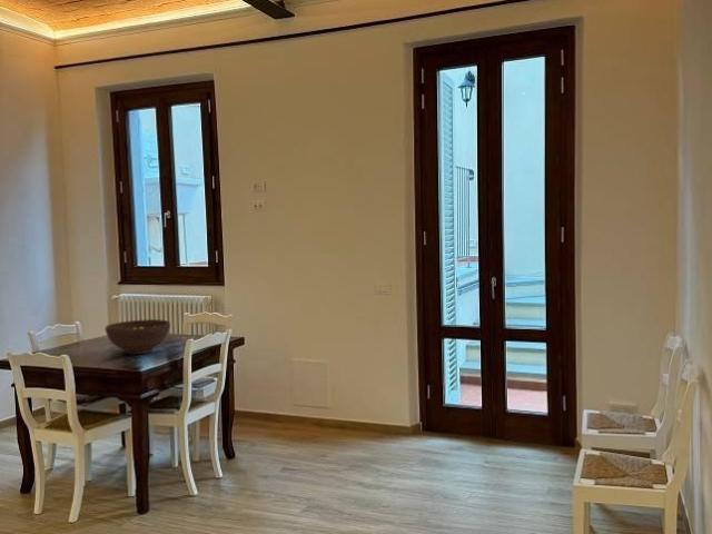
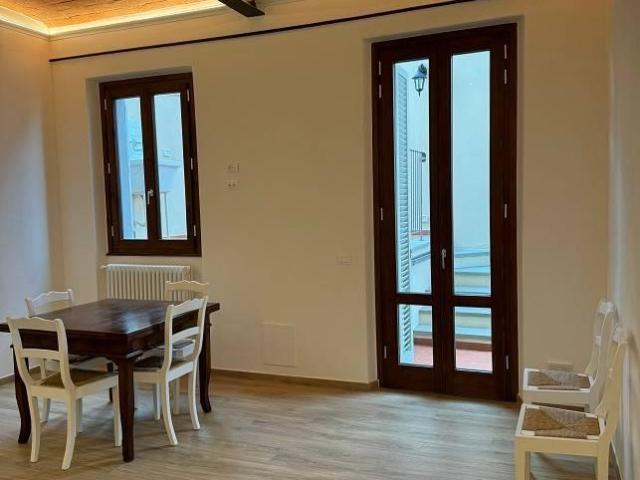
- fruit bowl [105,318,171,355]
